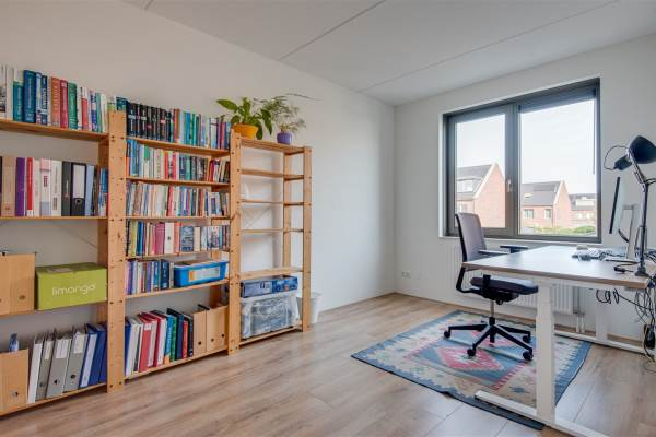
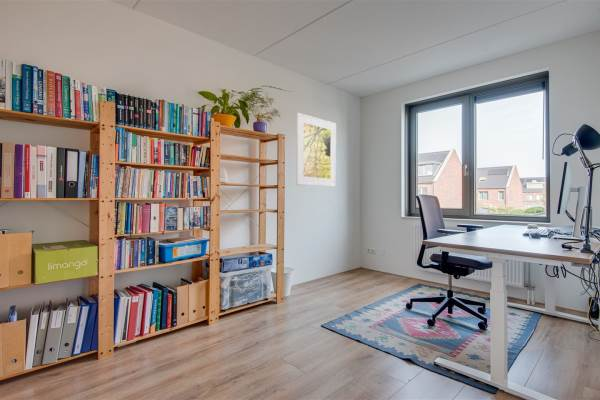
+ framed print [295,112,337,188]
